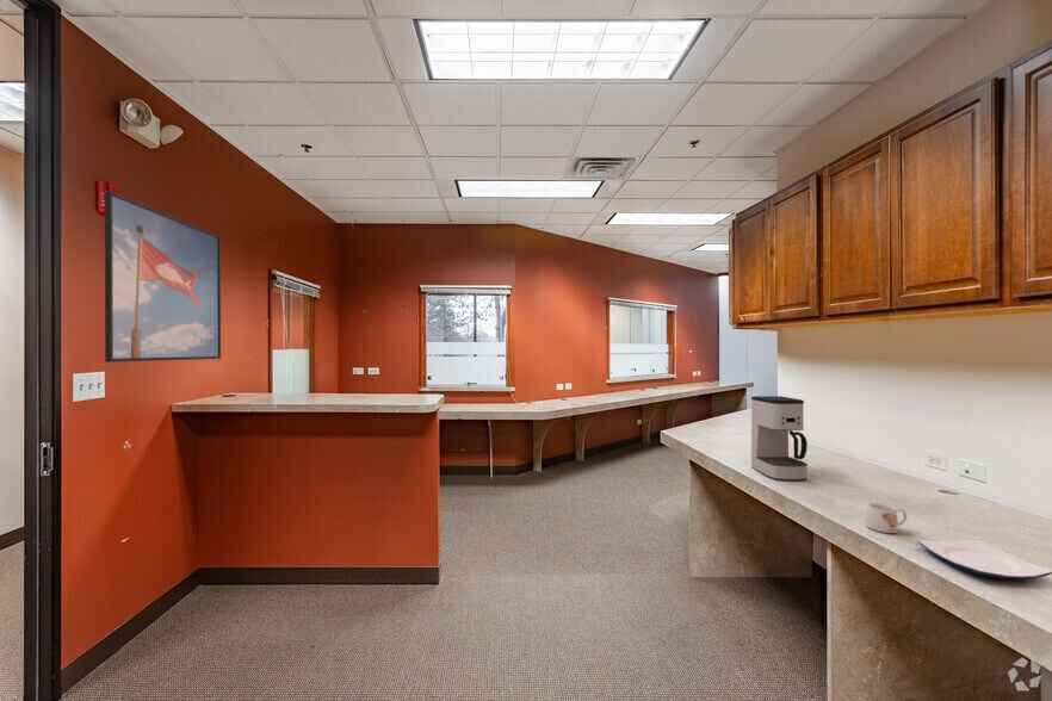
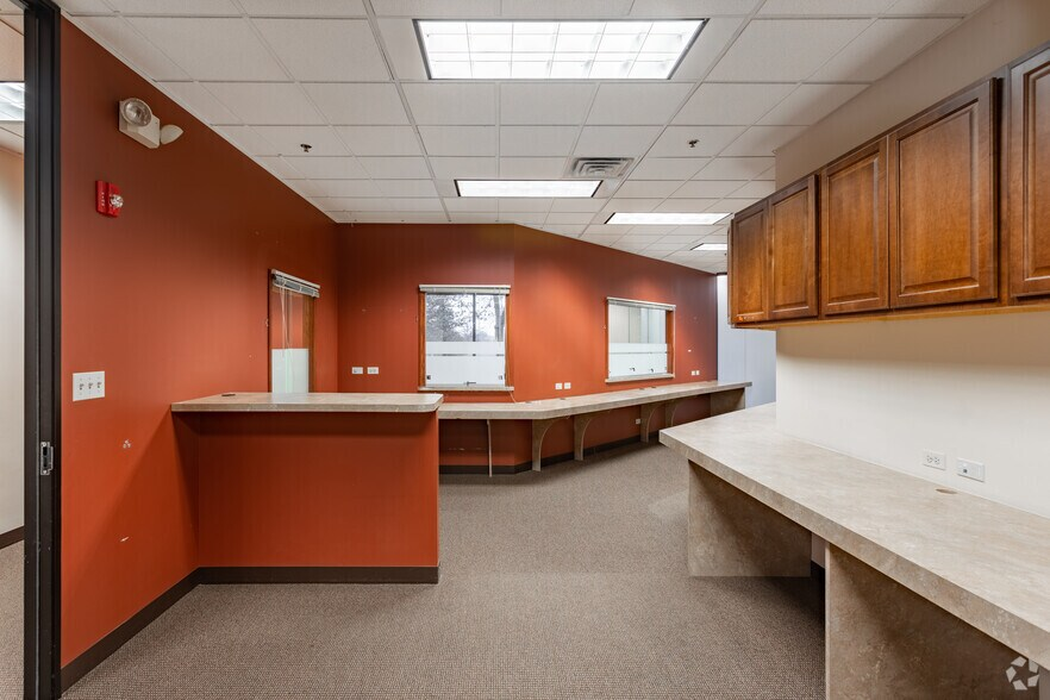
- mug [864,502,908,534]
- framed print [104,190,222,364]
- plate [916,539,1052,581]
- coffee maker [750,395,809,482]
